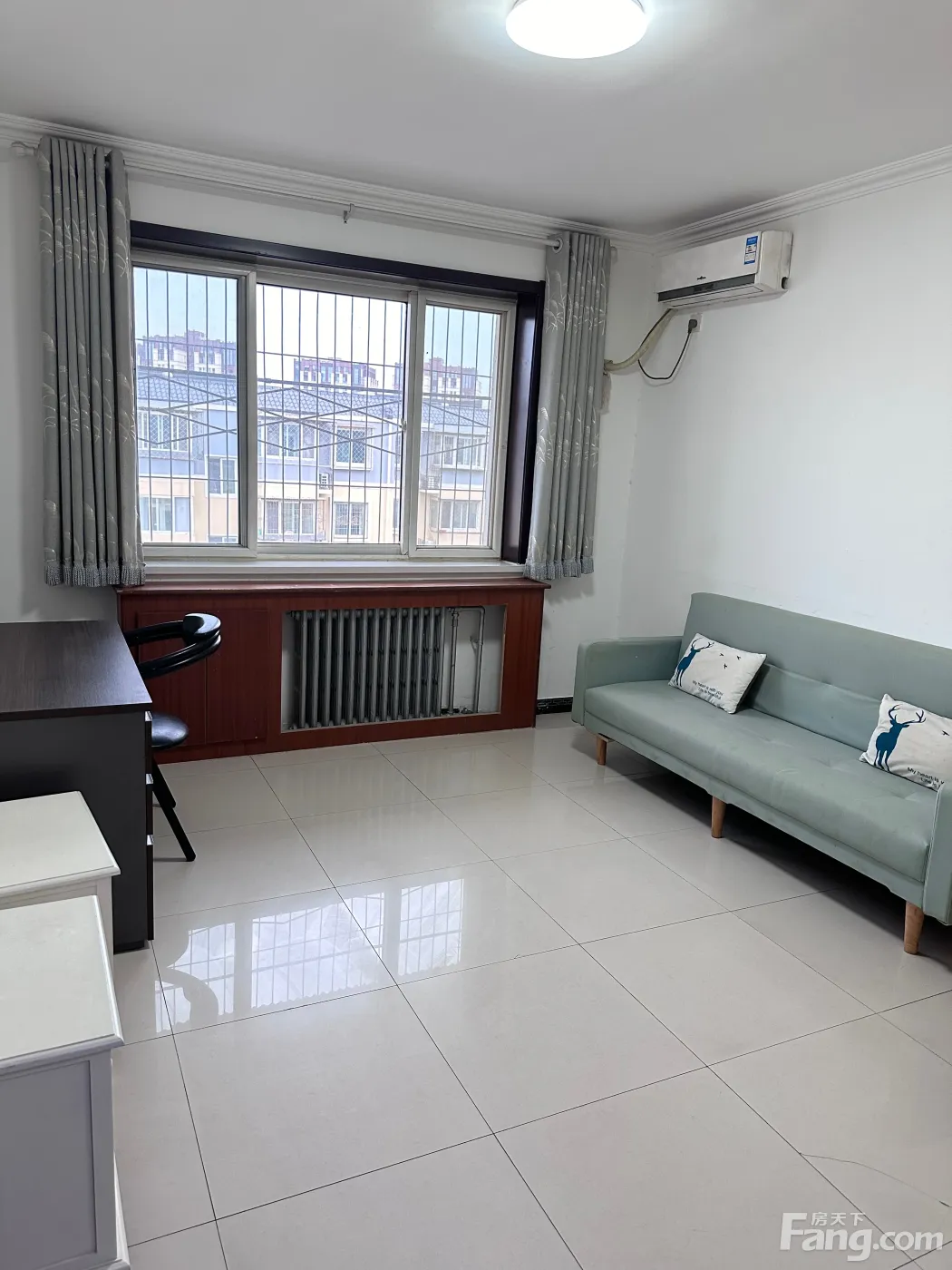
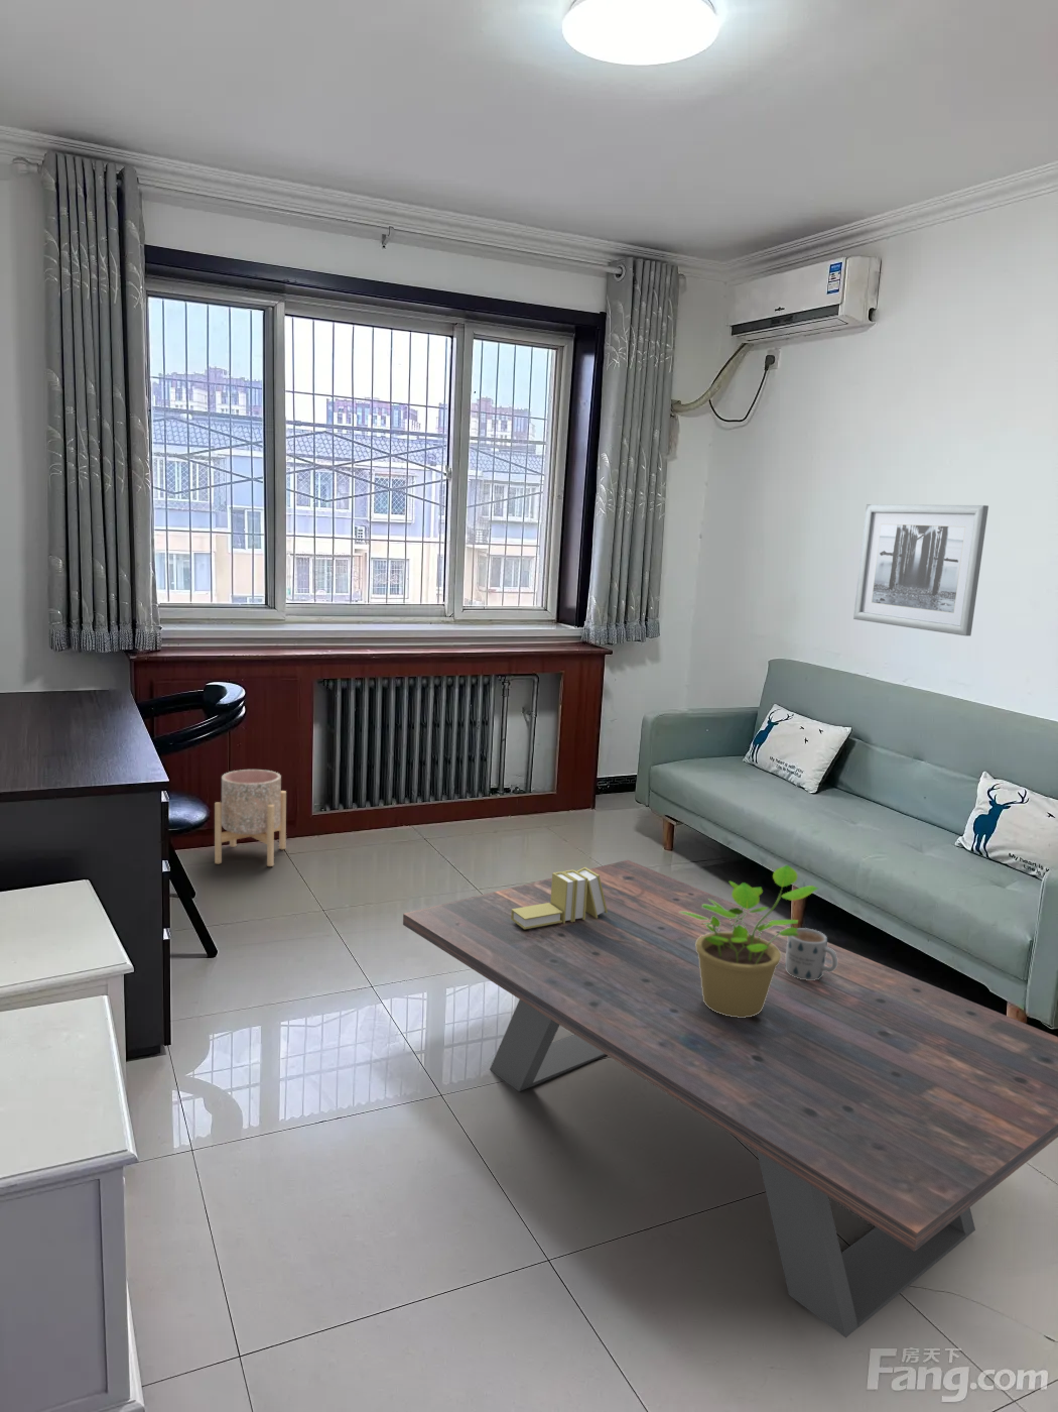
+ mug [786,927,837,981]
+ books [511,866,608,928]
+ coffee table [402,859,1058,1339]
+ potted plant [679,864,821,1017]
+ wall art [852,504,989,637]
+ planter [213,768,287,867]
